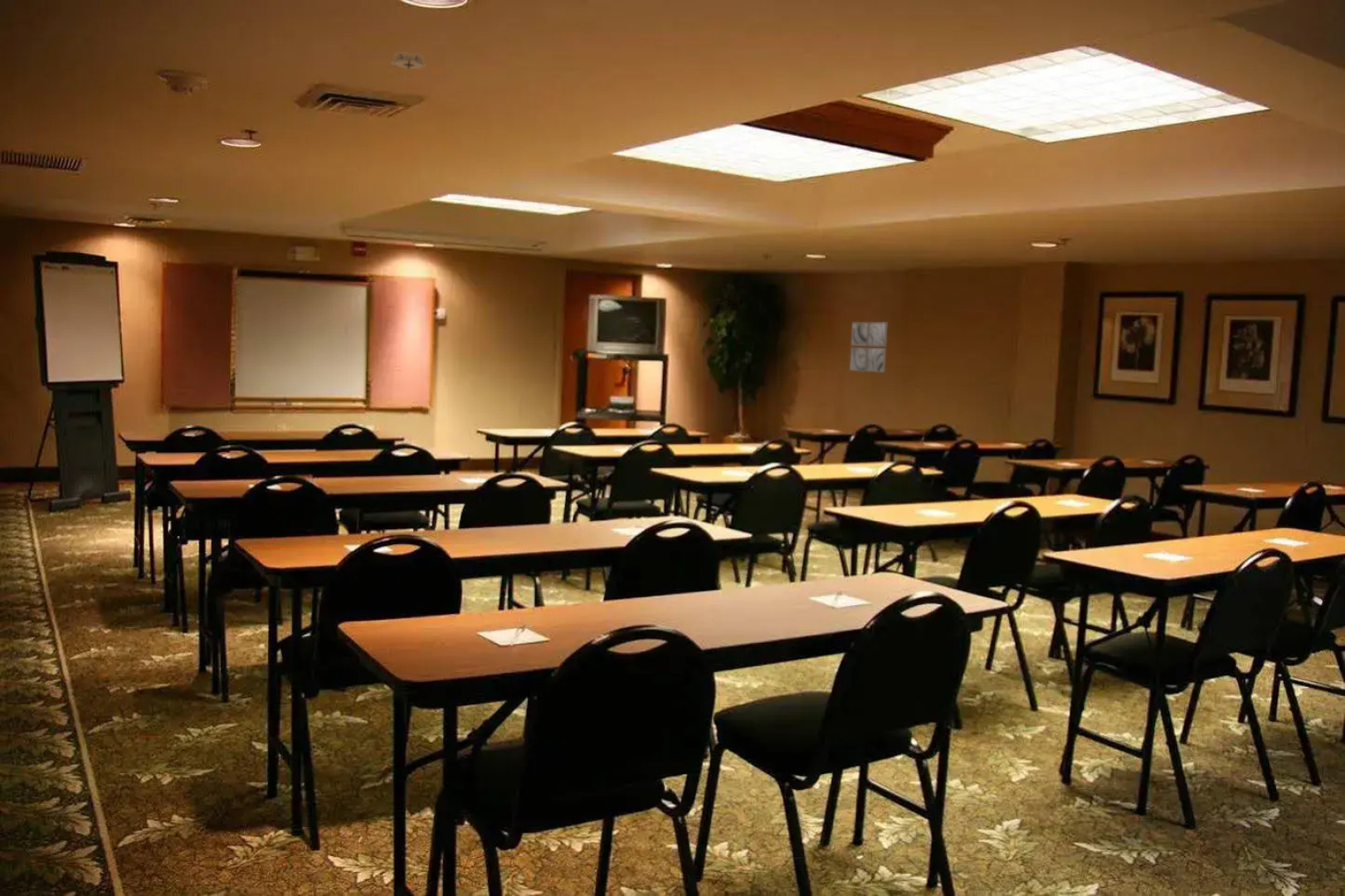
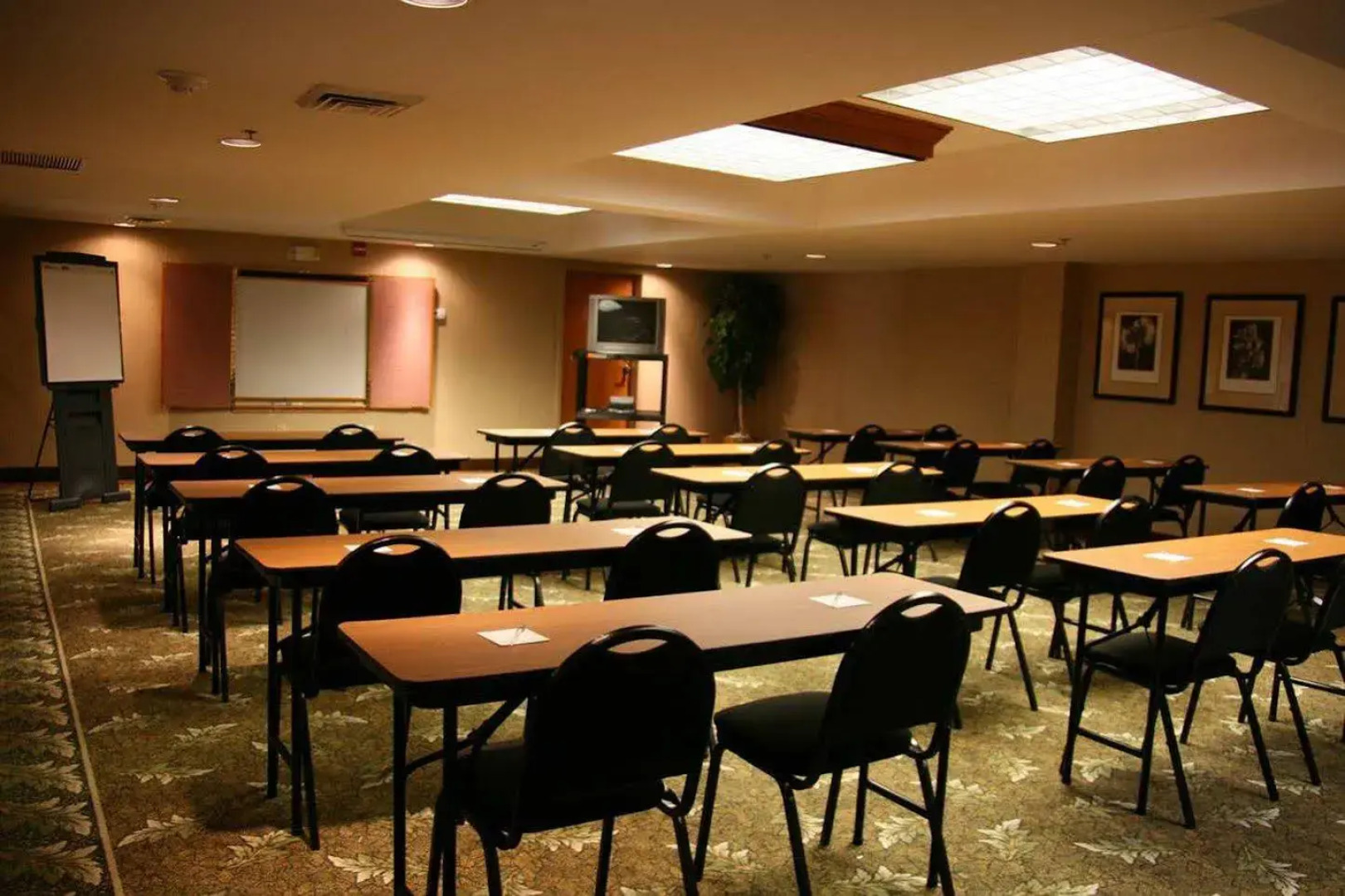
- smoke detector [390,51,427,70]
- wall art [849,321,889,373]
